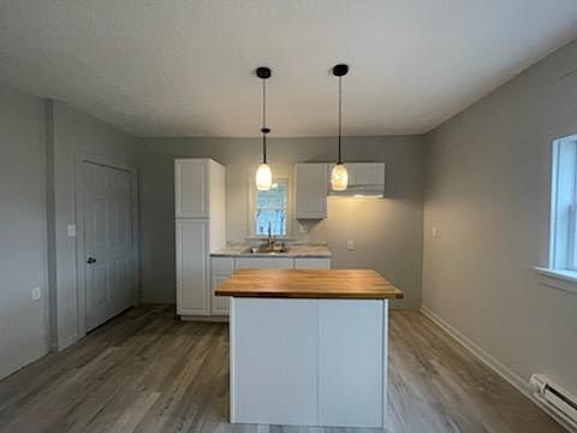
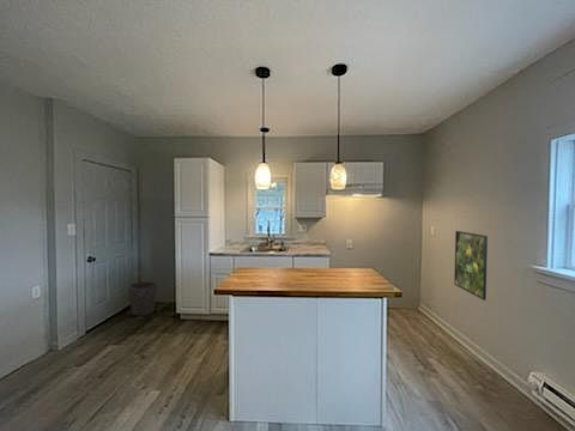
+ waste bin [127,280,158,316]
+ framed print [453,230,489,302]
